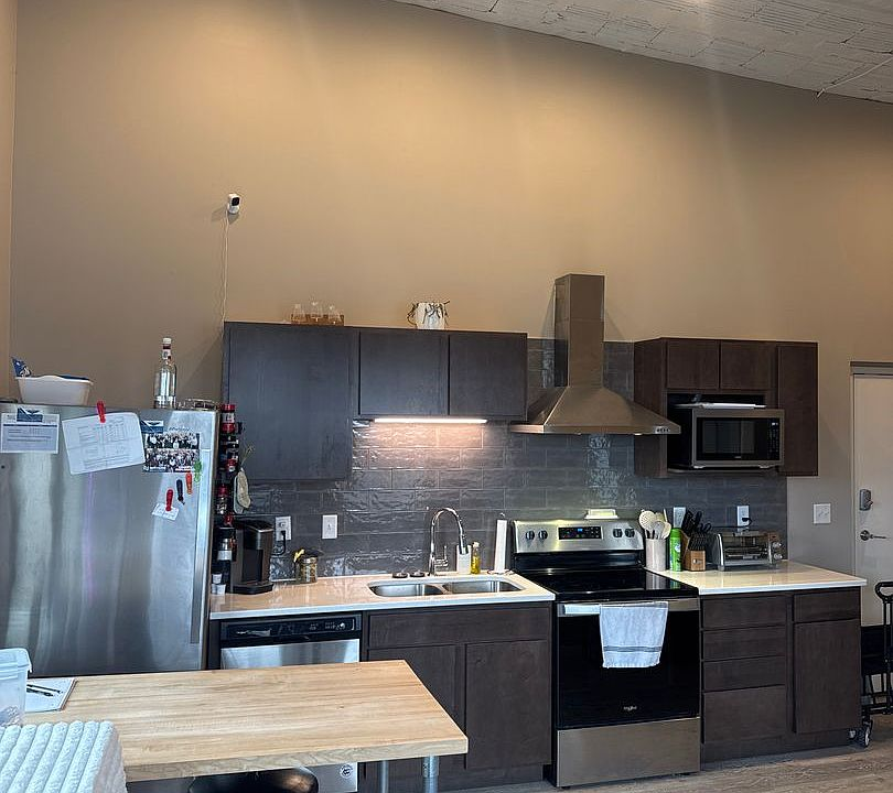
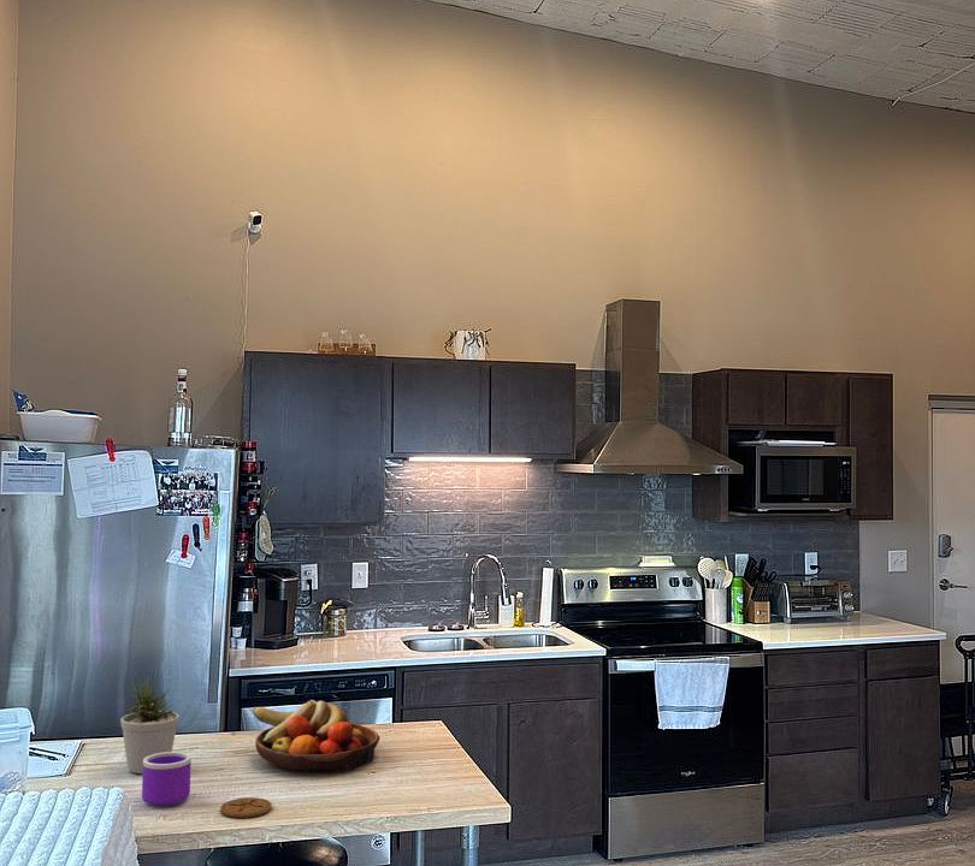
+ mug [141,751,193,807]
+ potted plant [119,676,181,775]
+ fruit bowl [252,699,382,773]
+ coaster [219,796,273,819]
